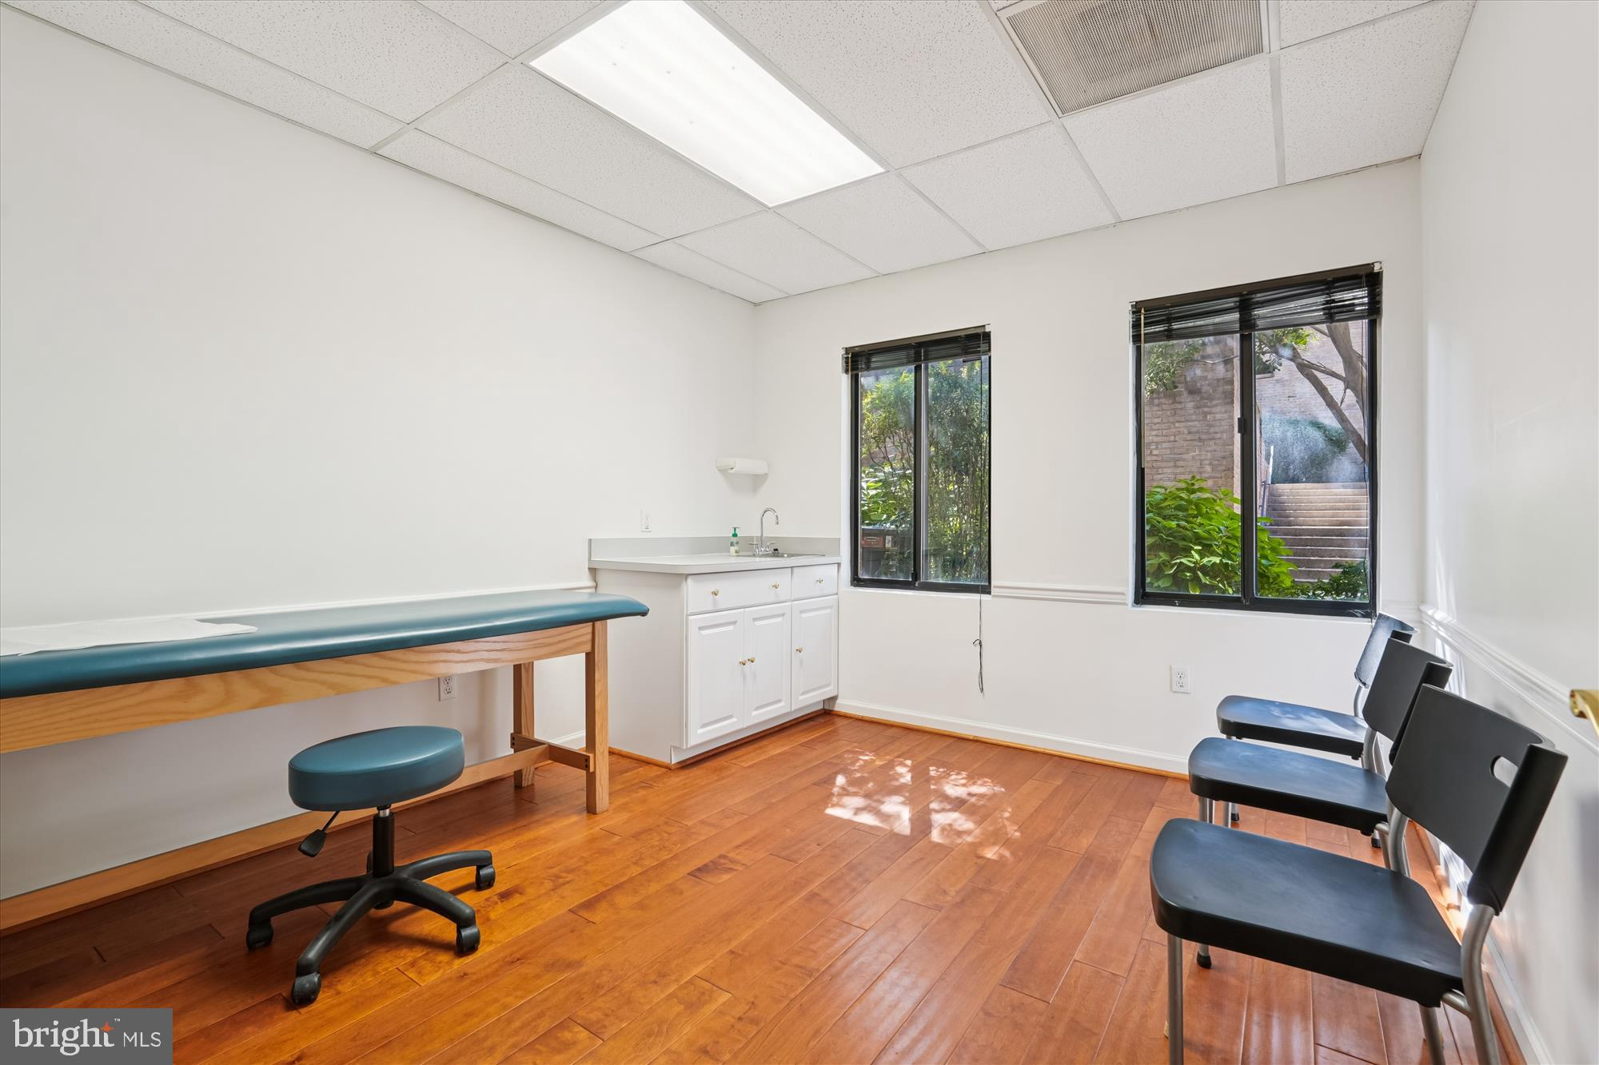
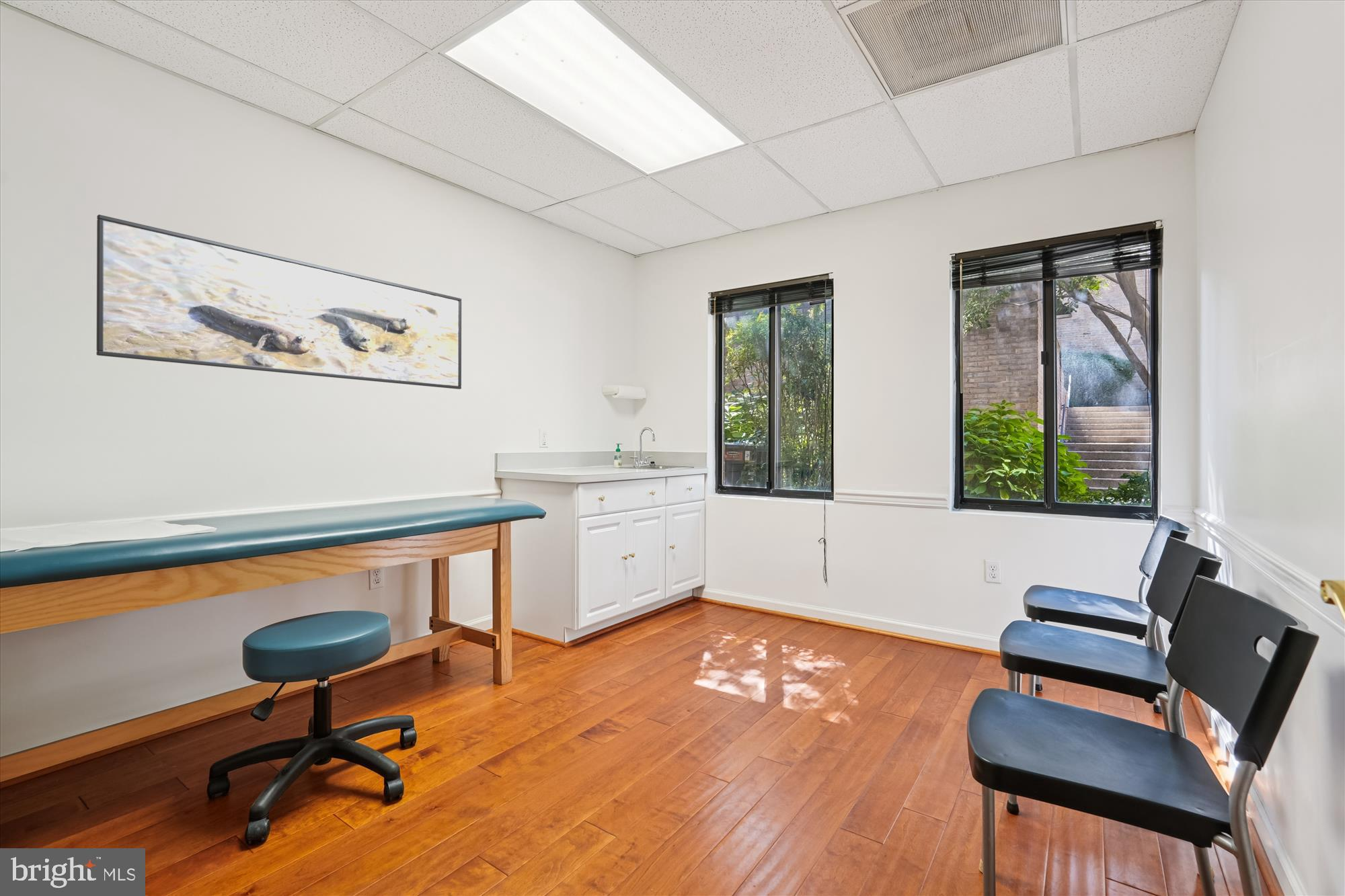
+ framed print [95,214,462,390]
